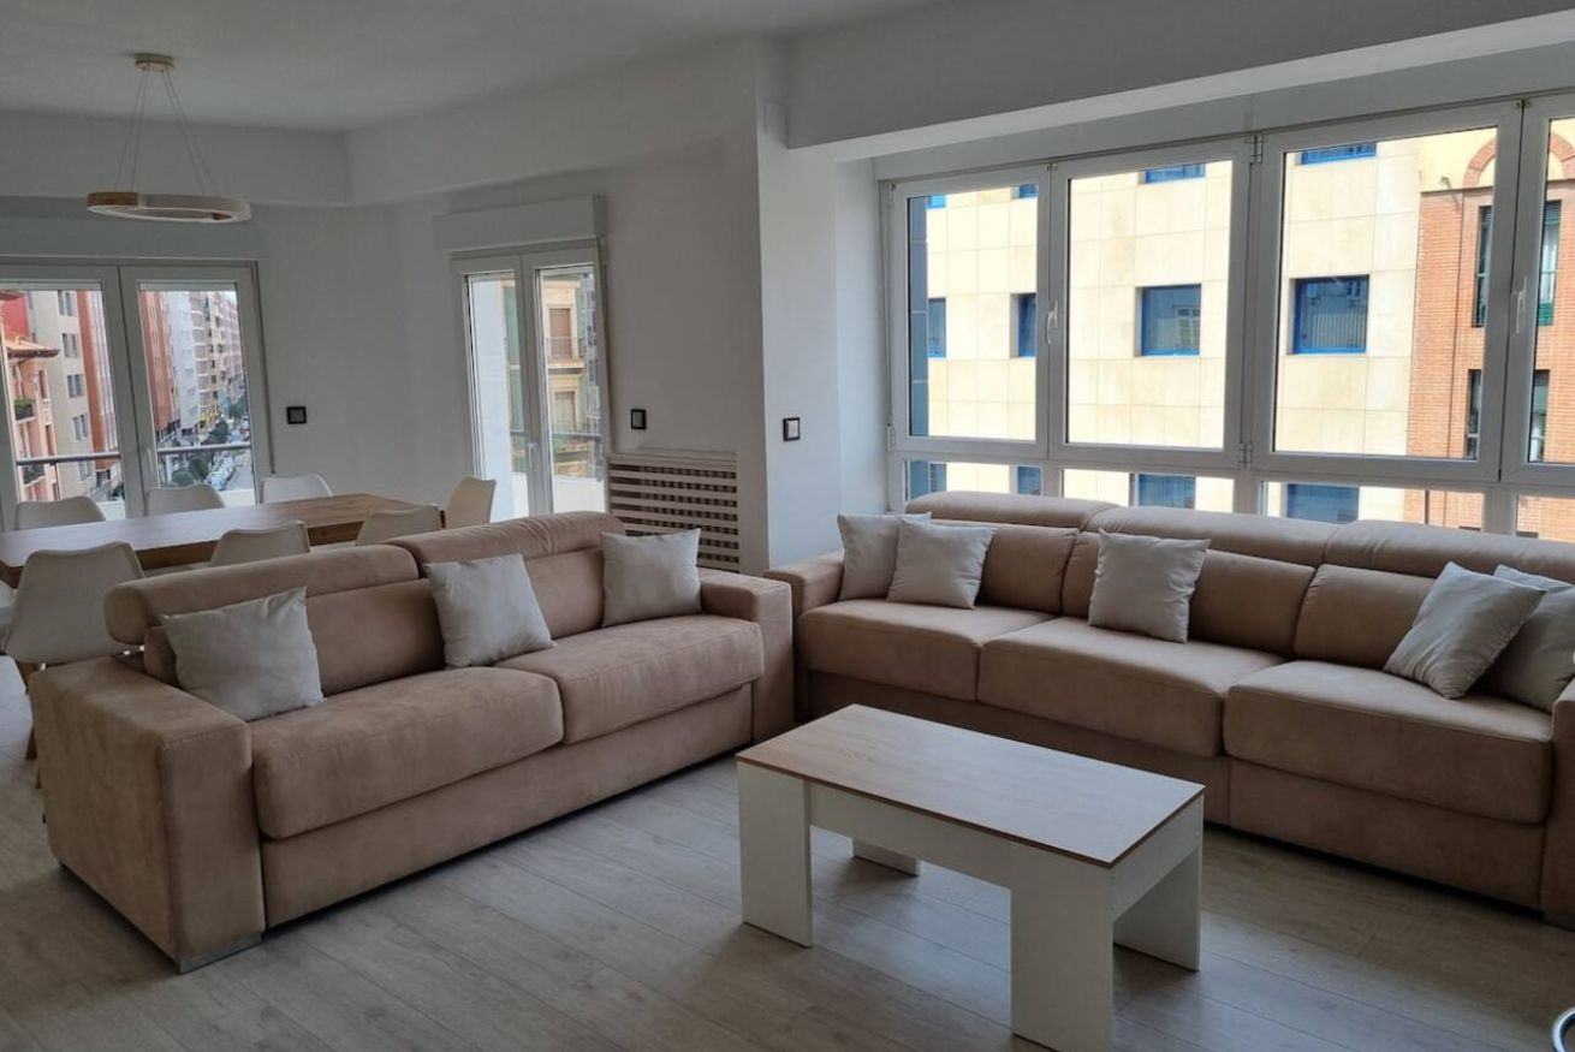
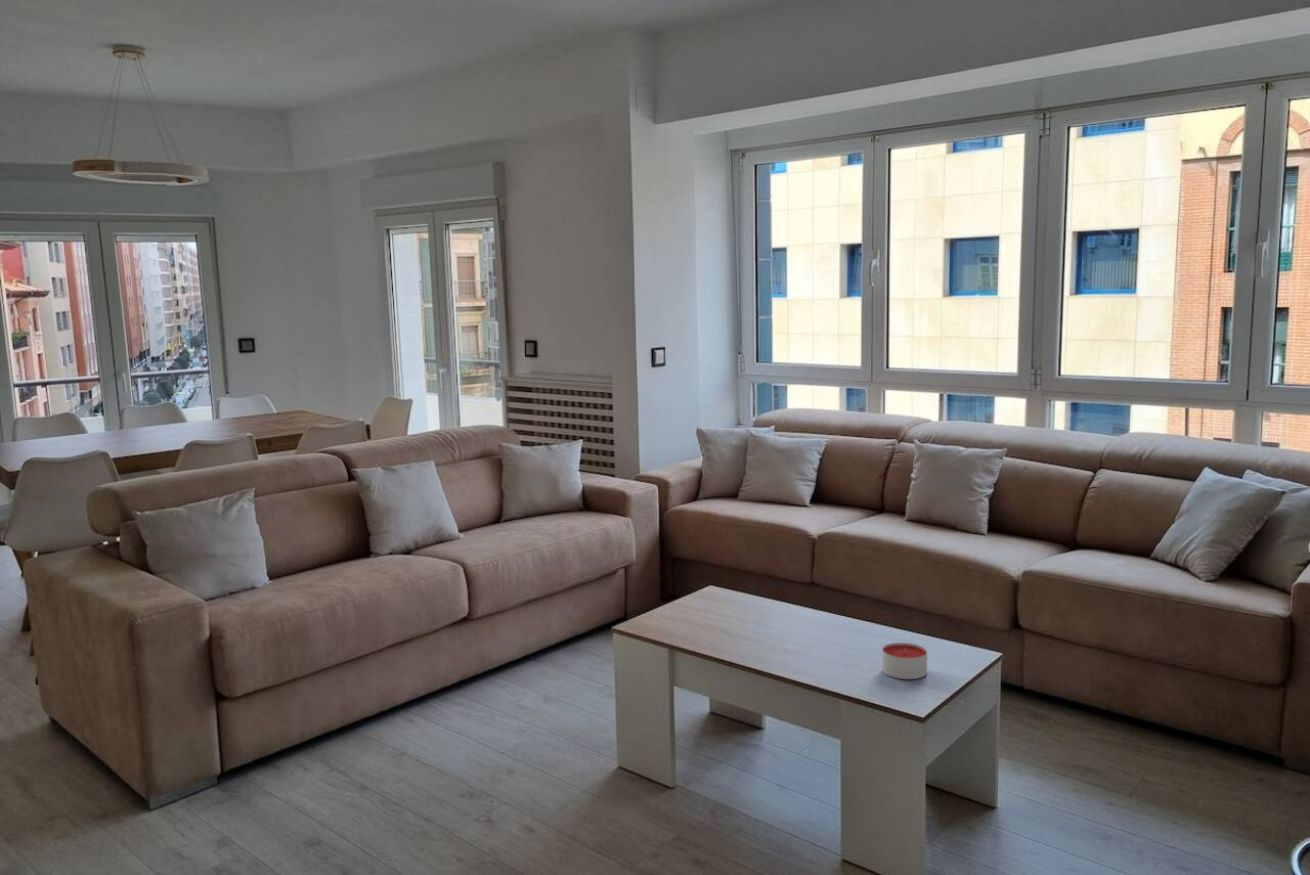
+ candle [881,642,928,680]
